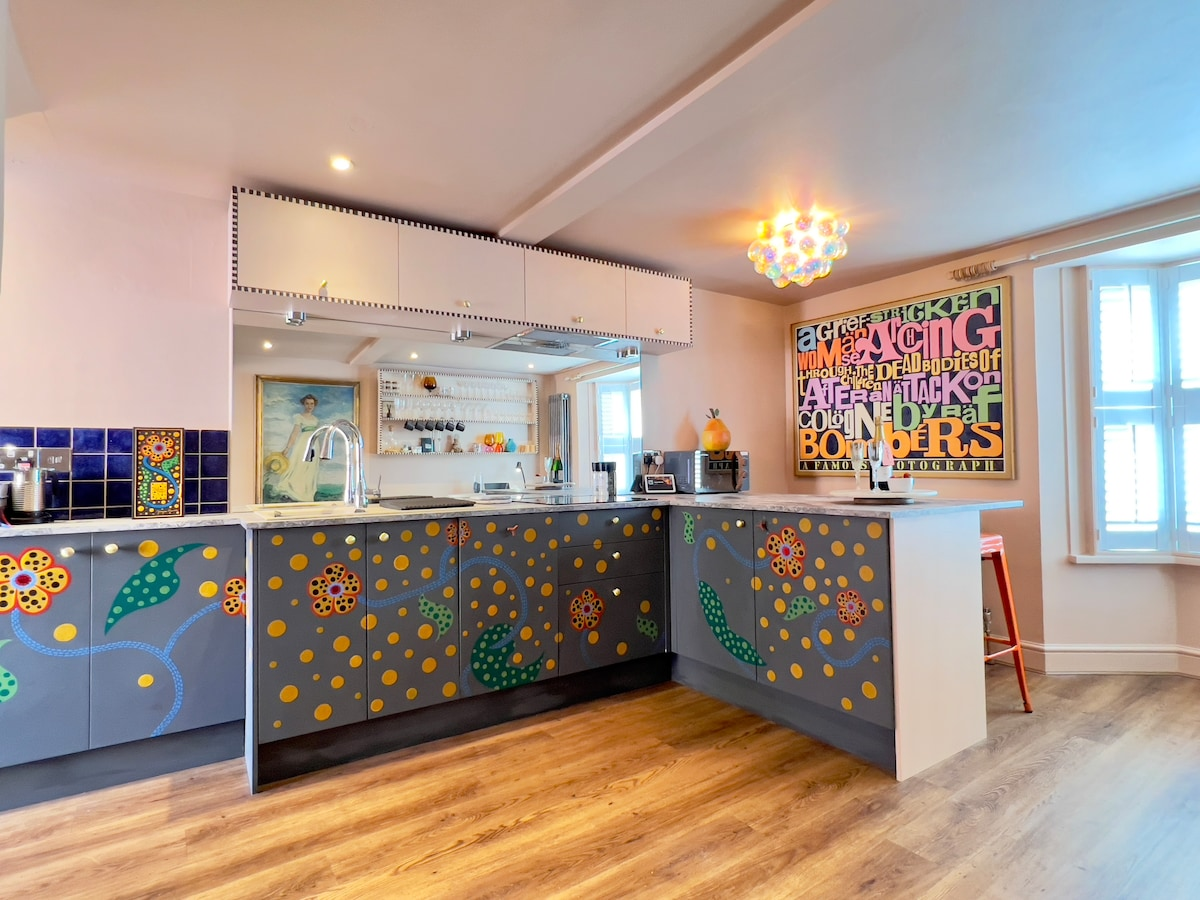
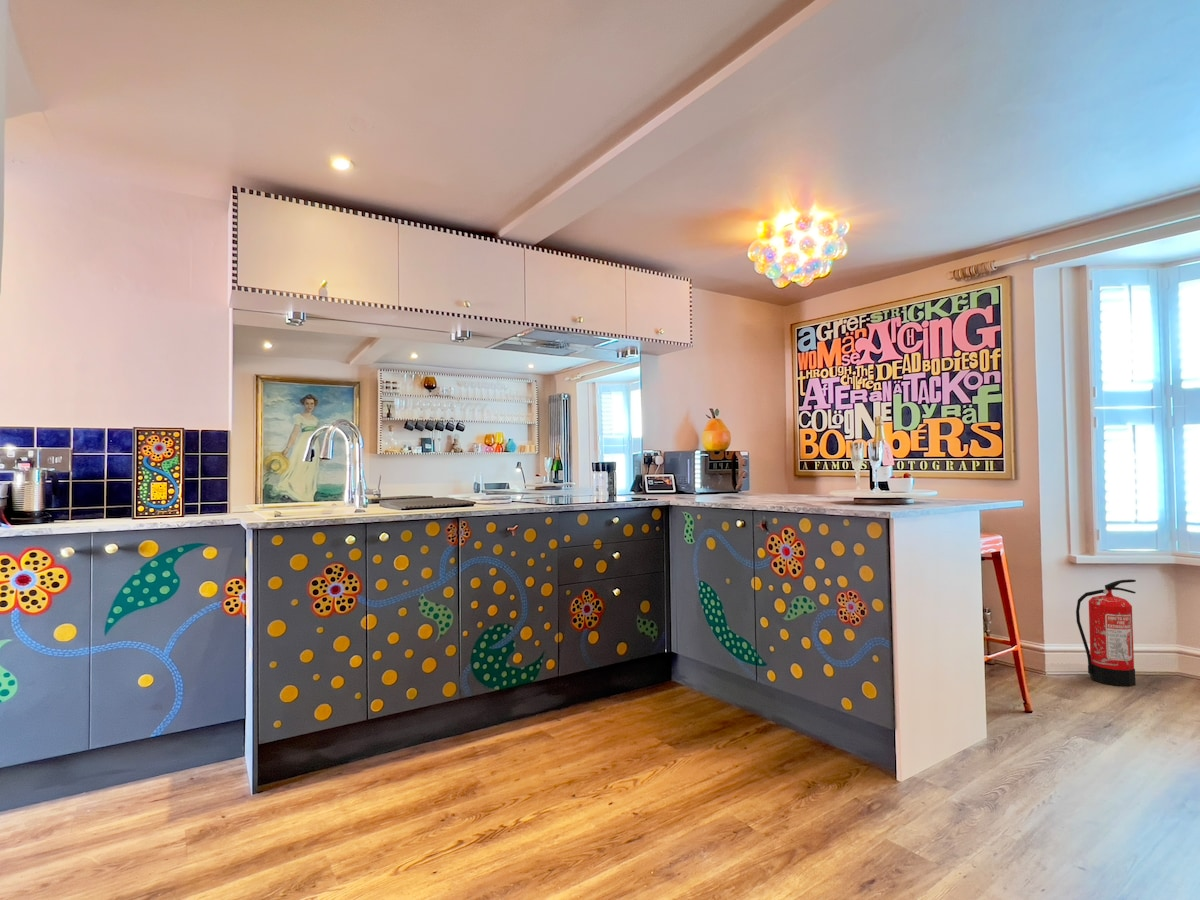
+ fire extinguisher [1075,578,1137,688]
